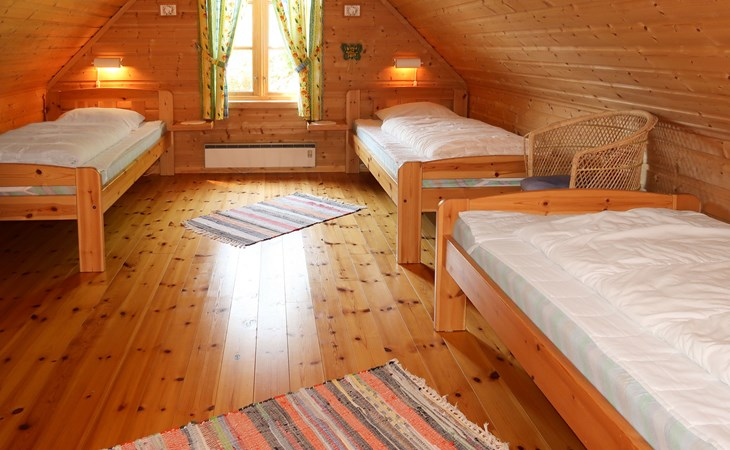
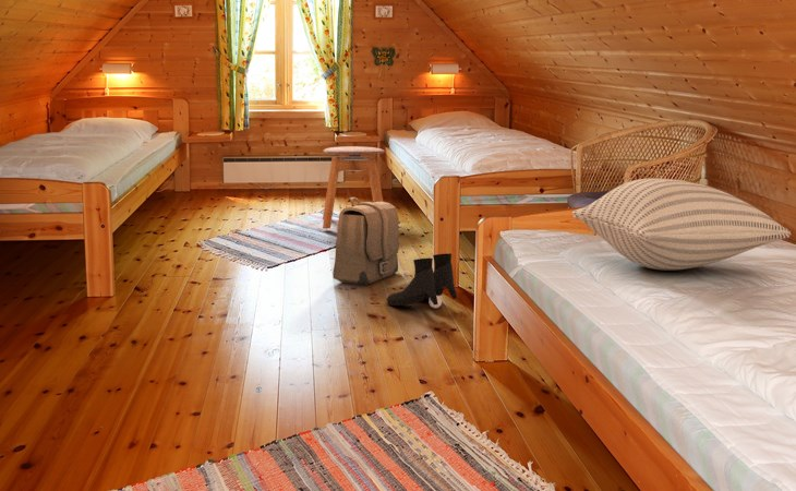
+ backpack [331,196,400,286]
+ stool [322,145,386,230]
+ boots [386,252,458,309]
+ pillow [571,177,793,272]
